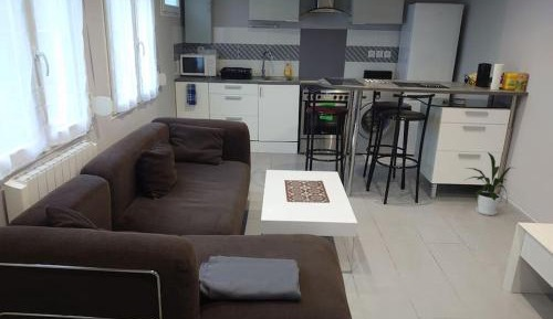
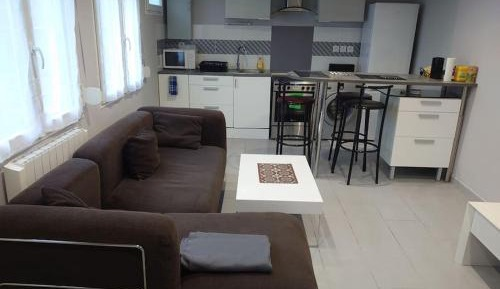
- house plant [465,151,517,216]
